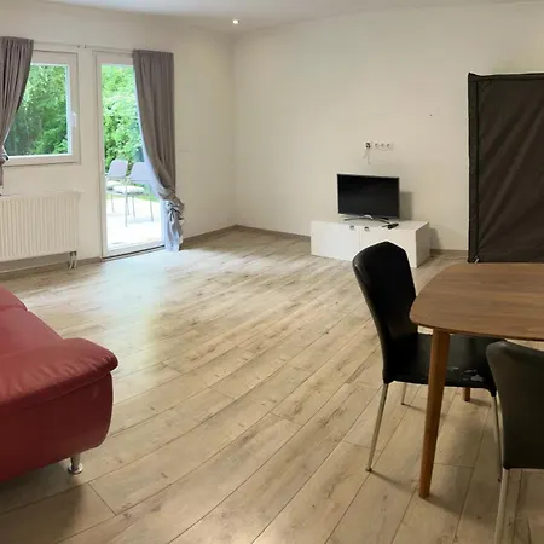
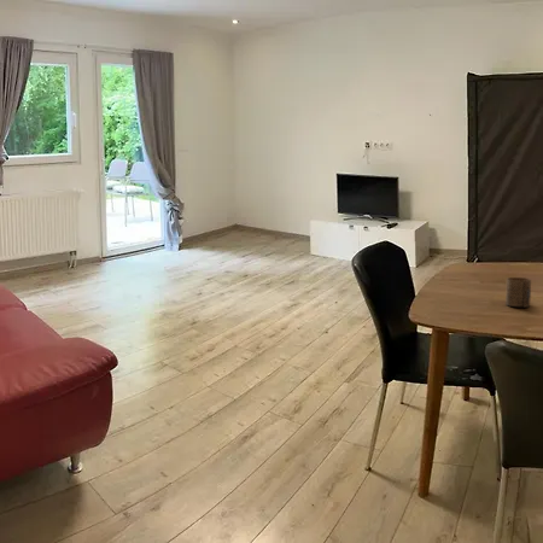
+ cup [504,276,532,308]
